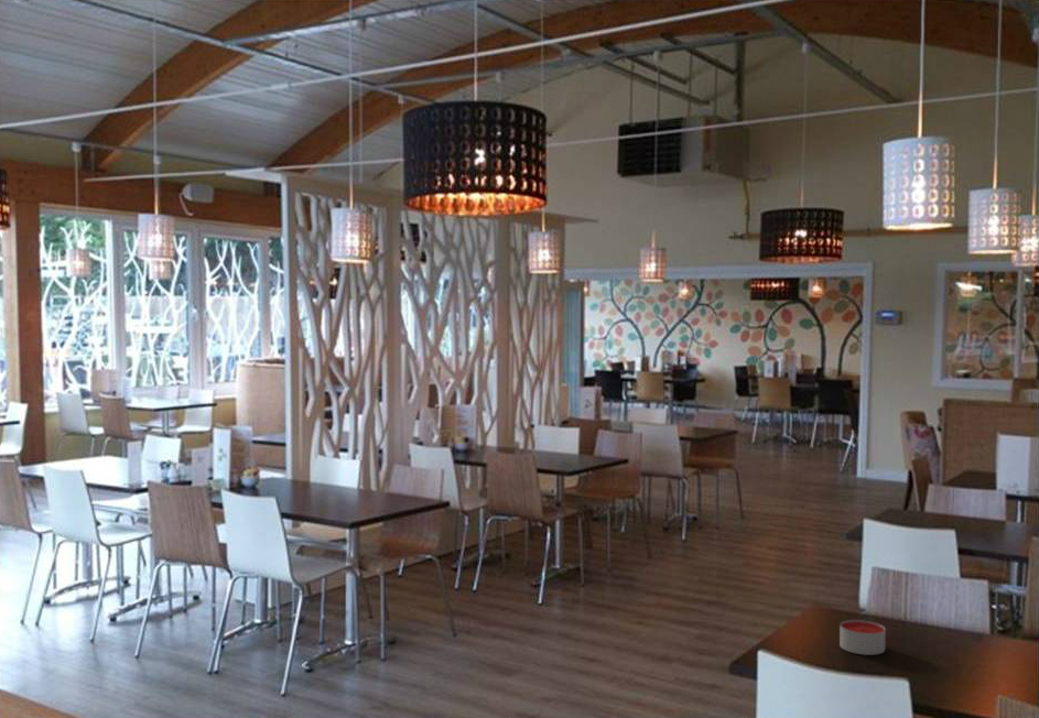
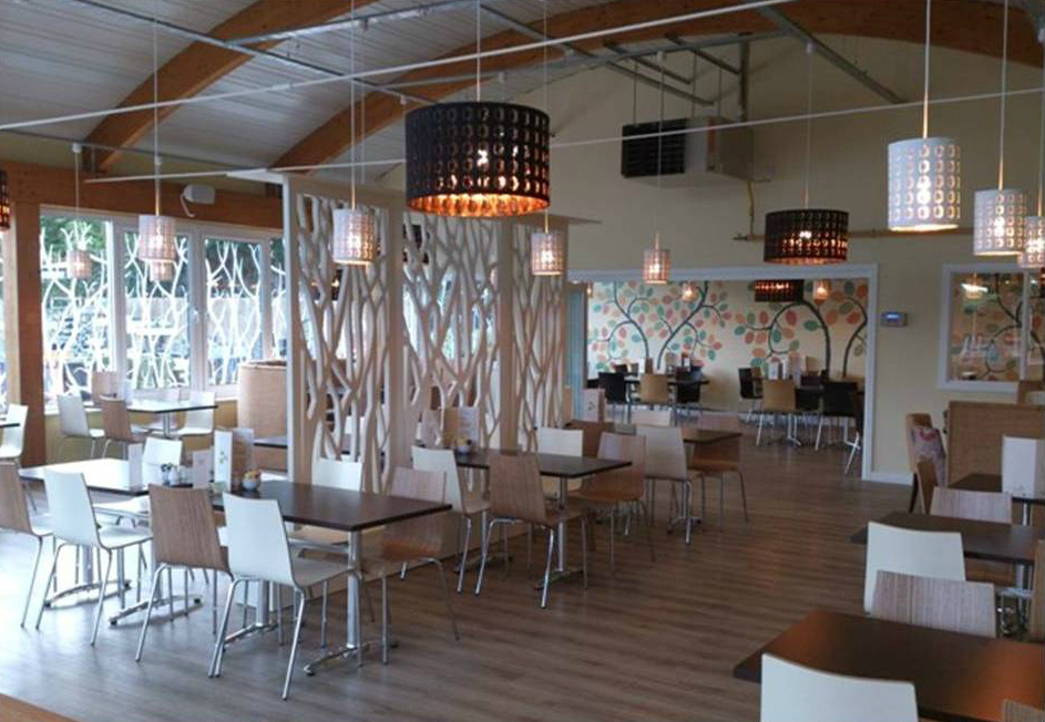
- candle [838,619,887,656]
